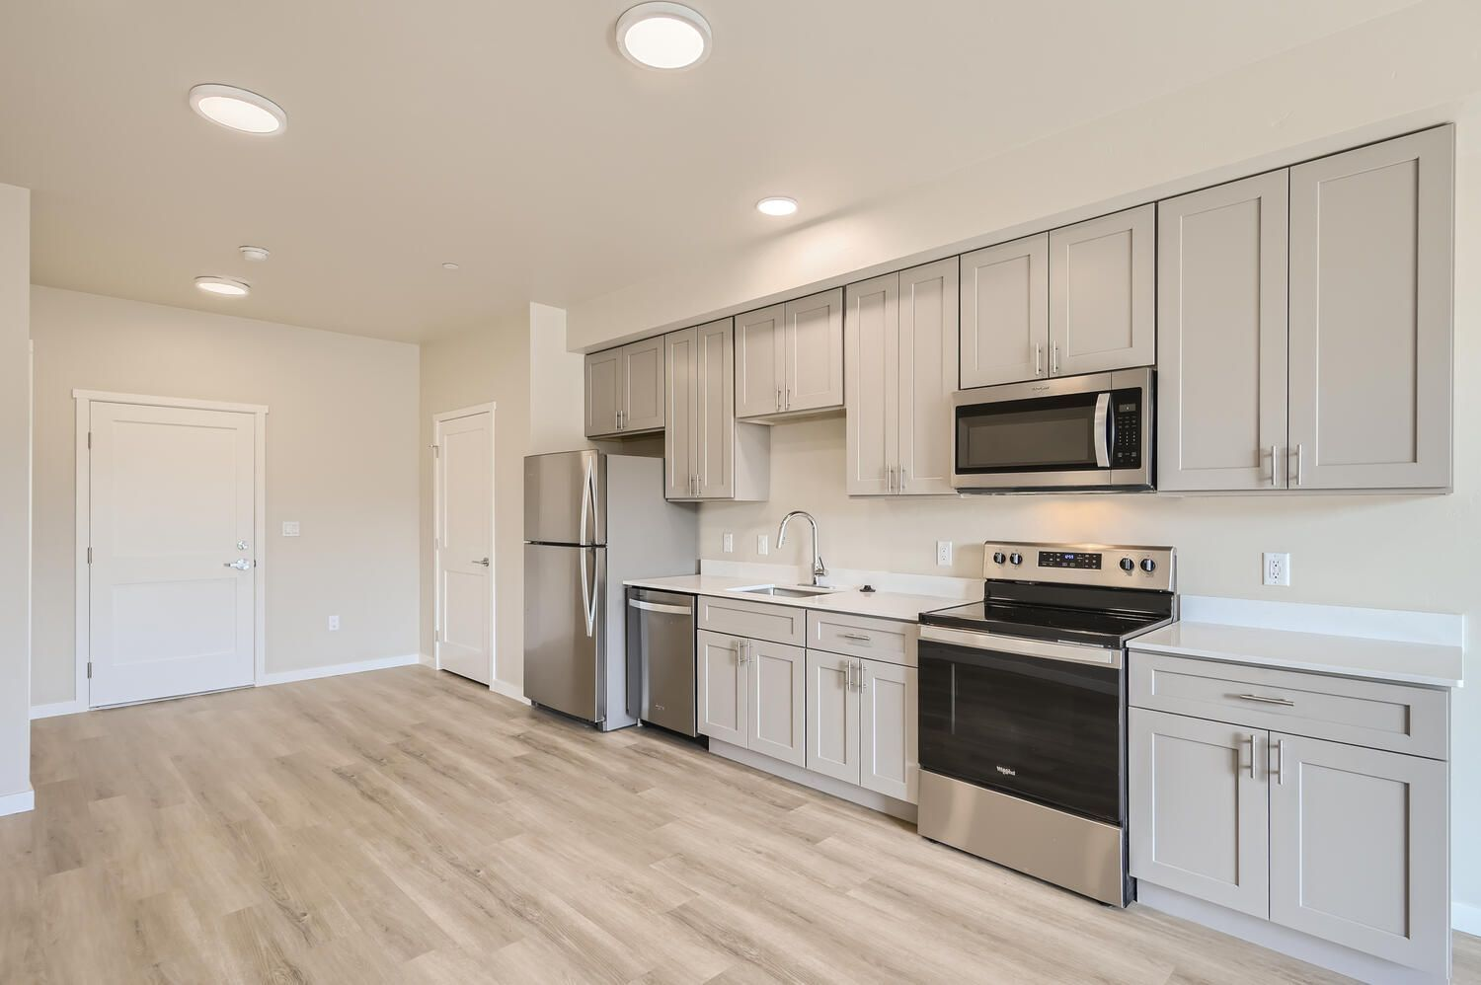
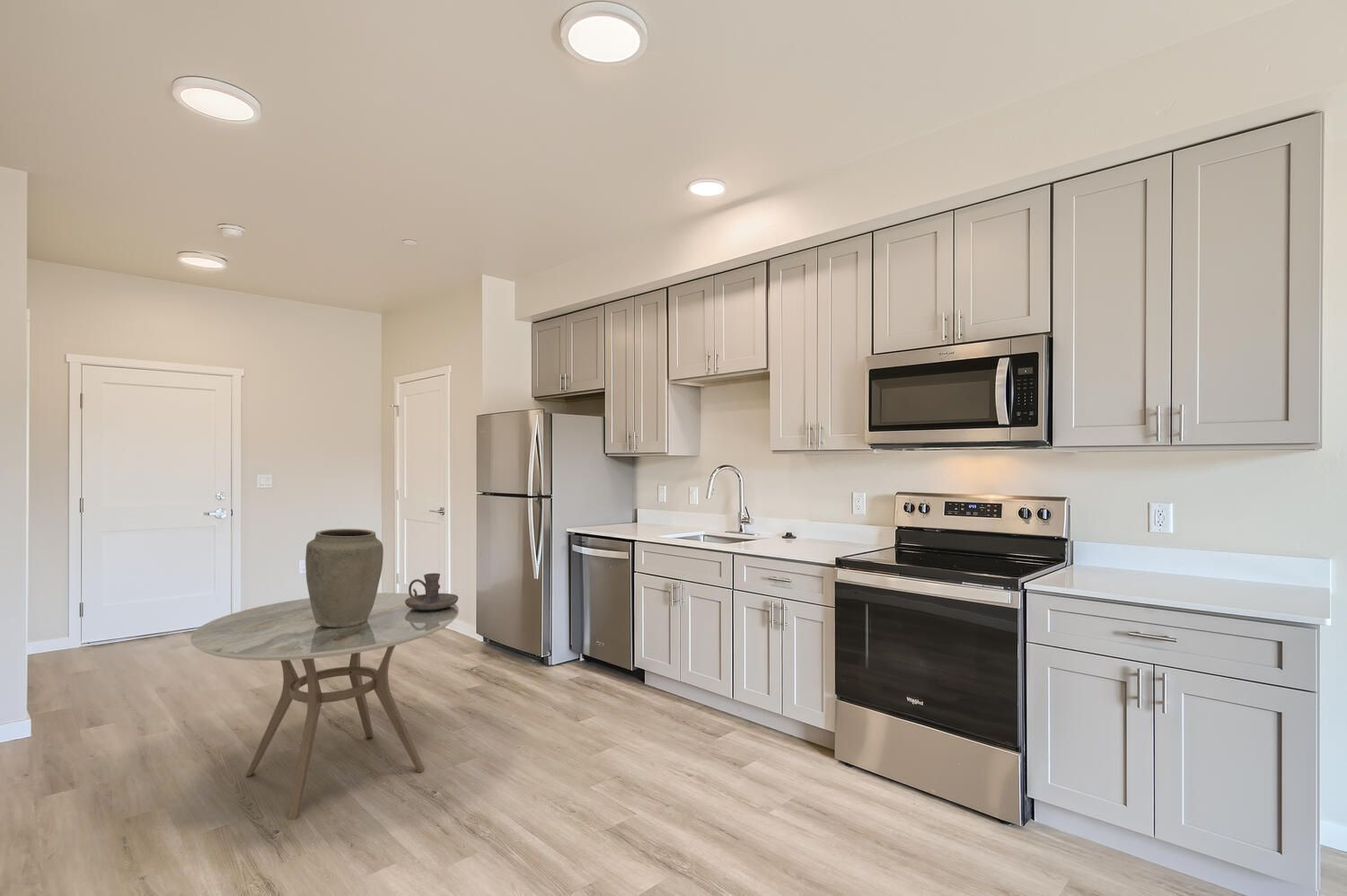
+ vase [304,528,384,628]
+ candle holder [405,573,459,611]
+ dining table [189,593,460,821]
